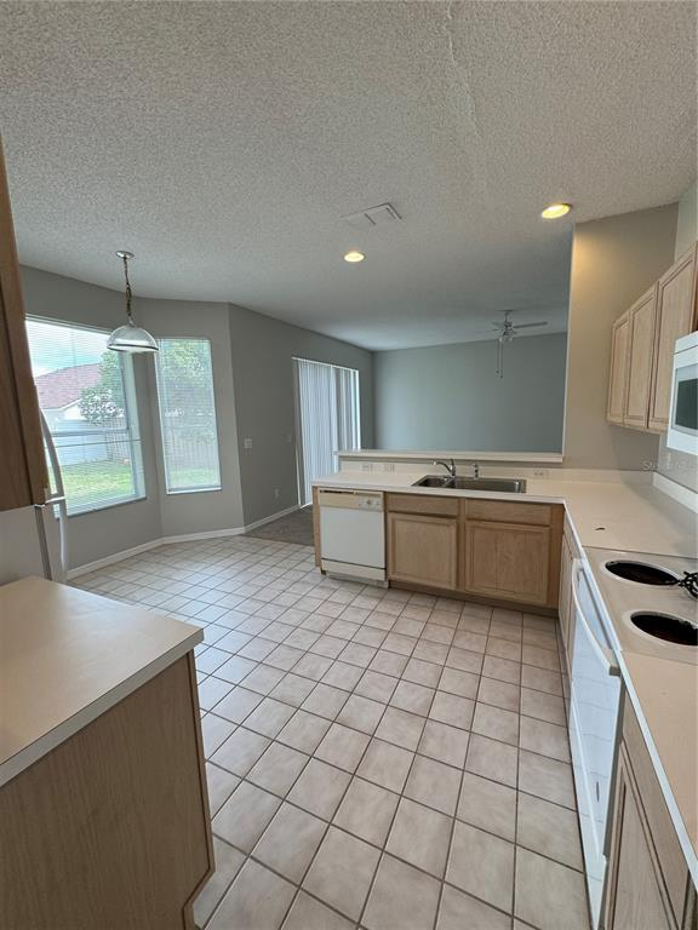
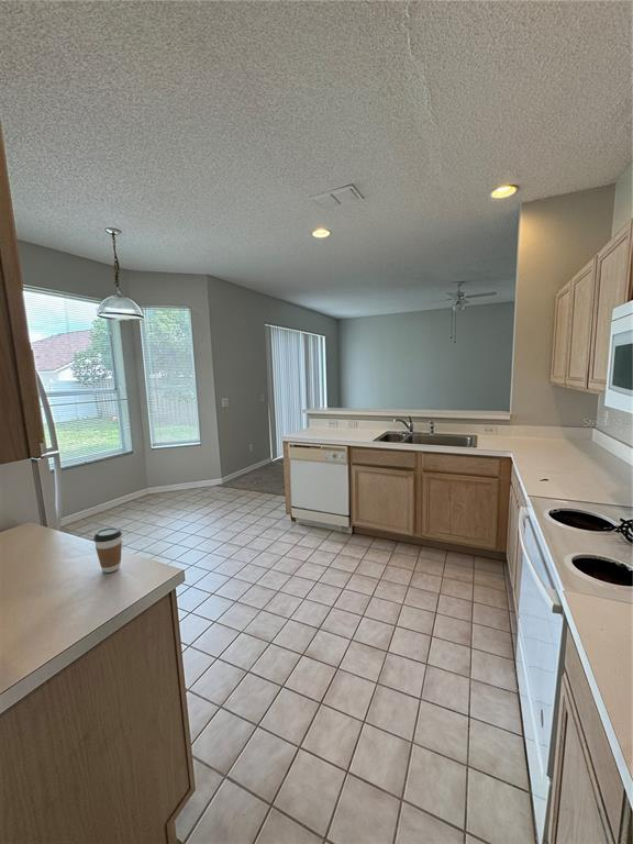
+ coffee cup [92,526,123,574]
